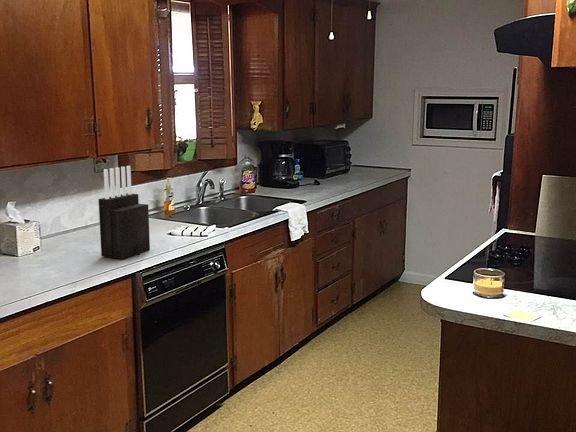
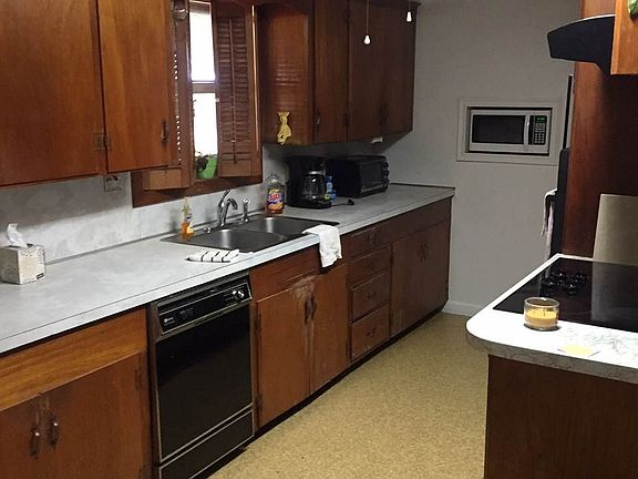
- knife block [98,165,151,260]
